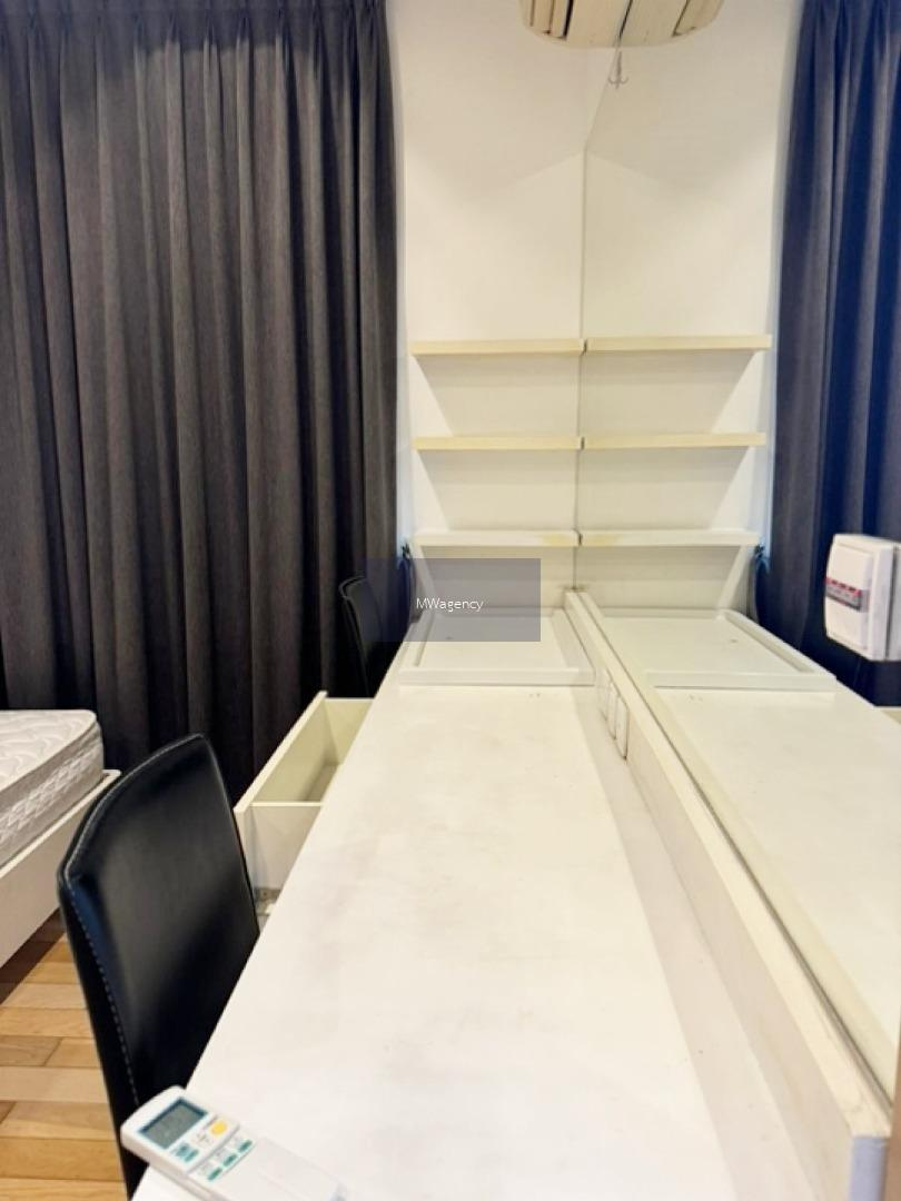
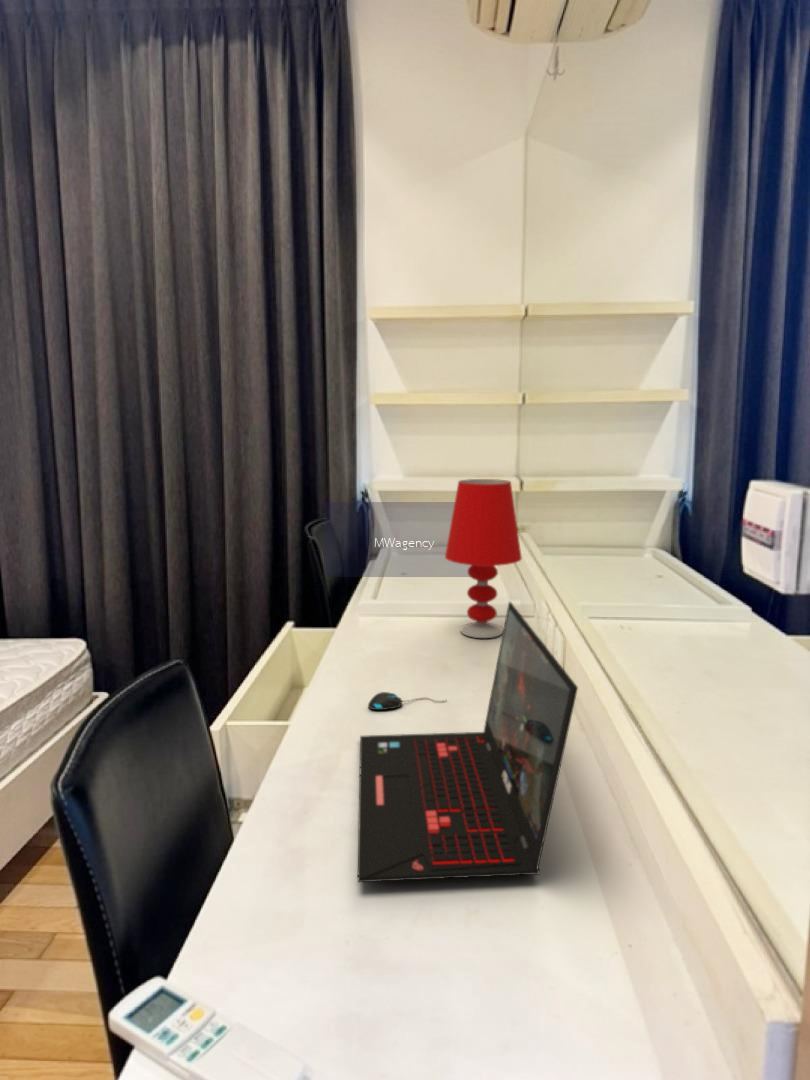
+ table lamp [444,478,523,639]
+ mouse [367,691,448,711]
+ laptop [357,601,579,883]
